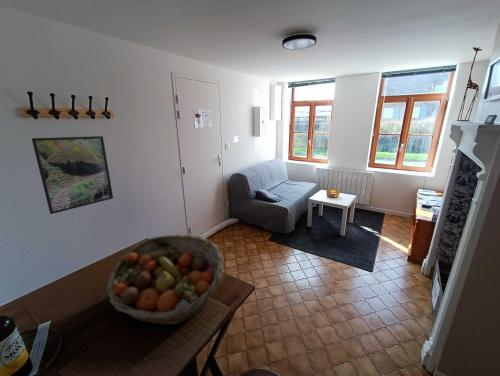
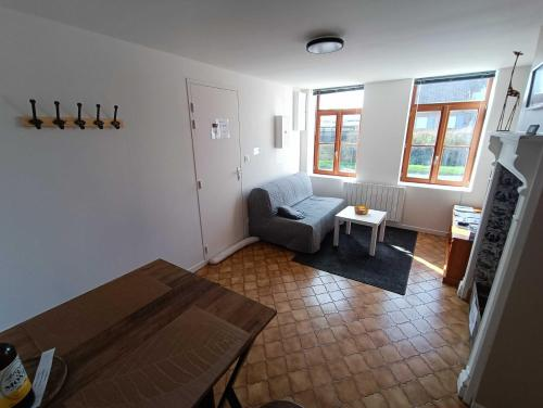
- fruit basket [105,234,224,326]
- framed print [31,135,114,215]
